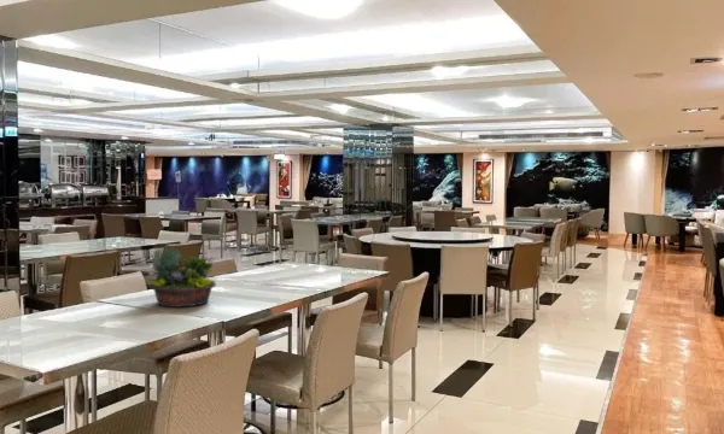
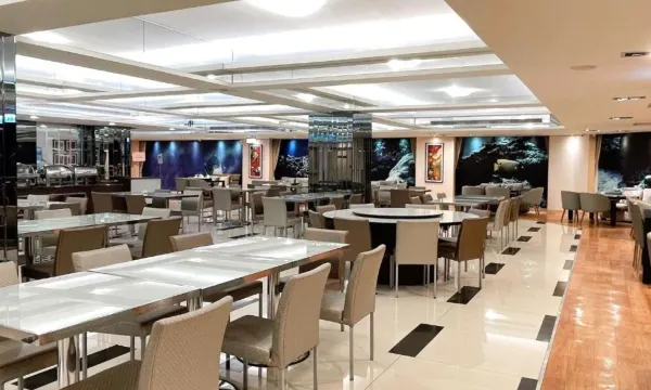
- succulent planter [148,245,217,309]
